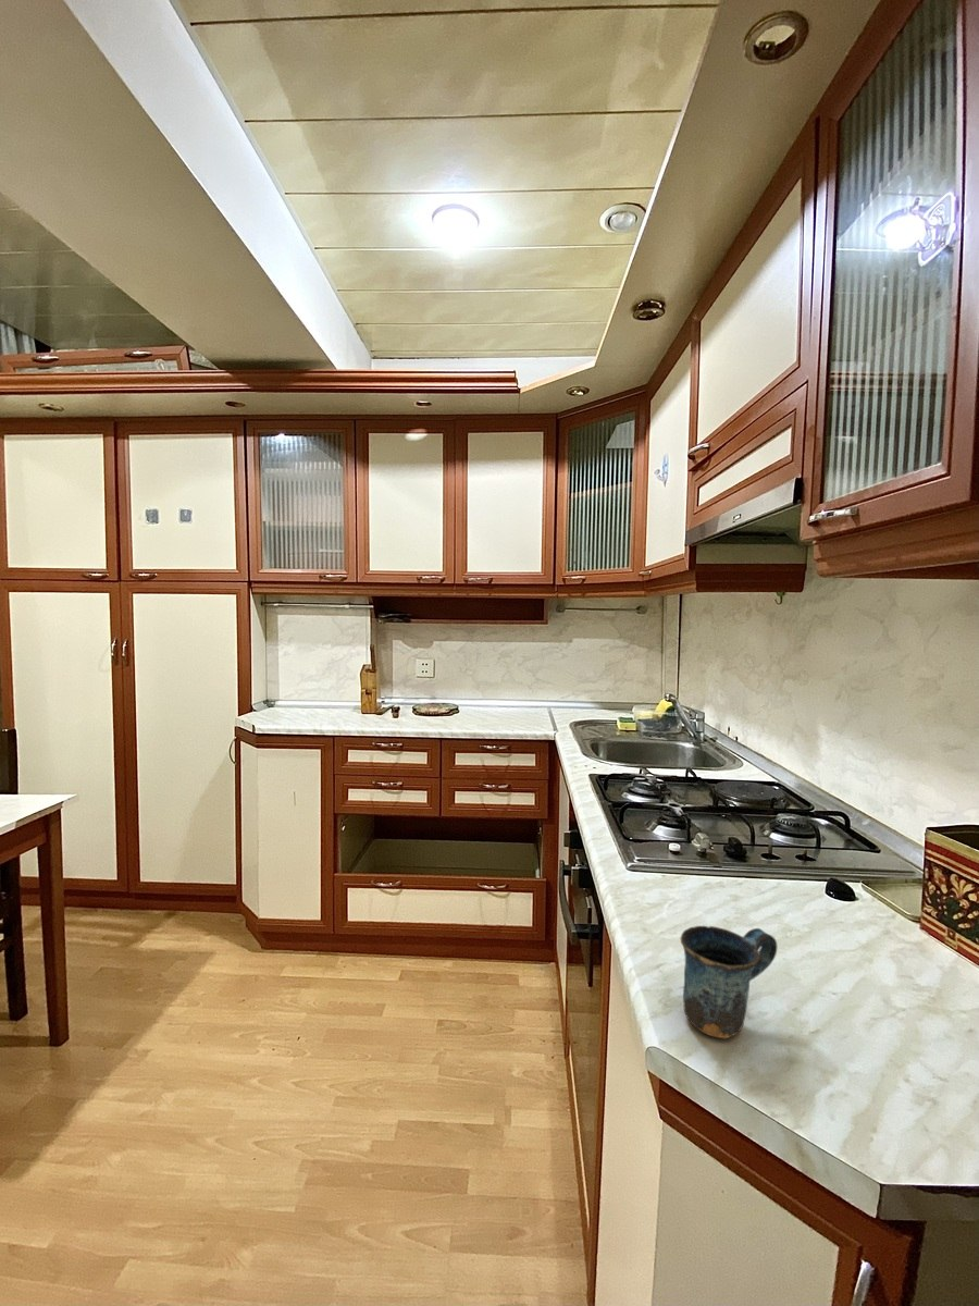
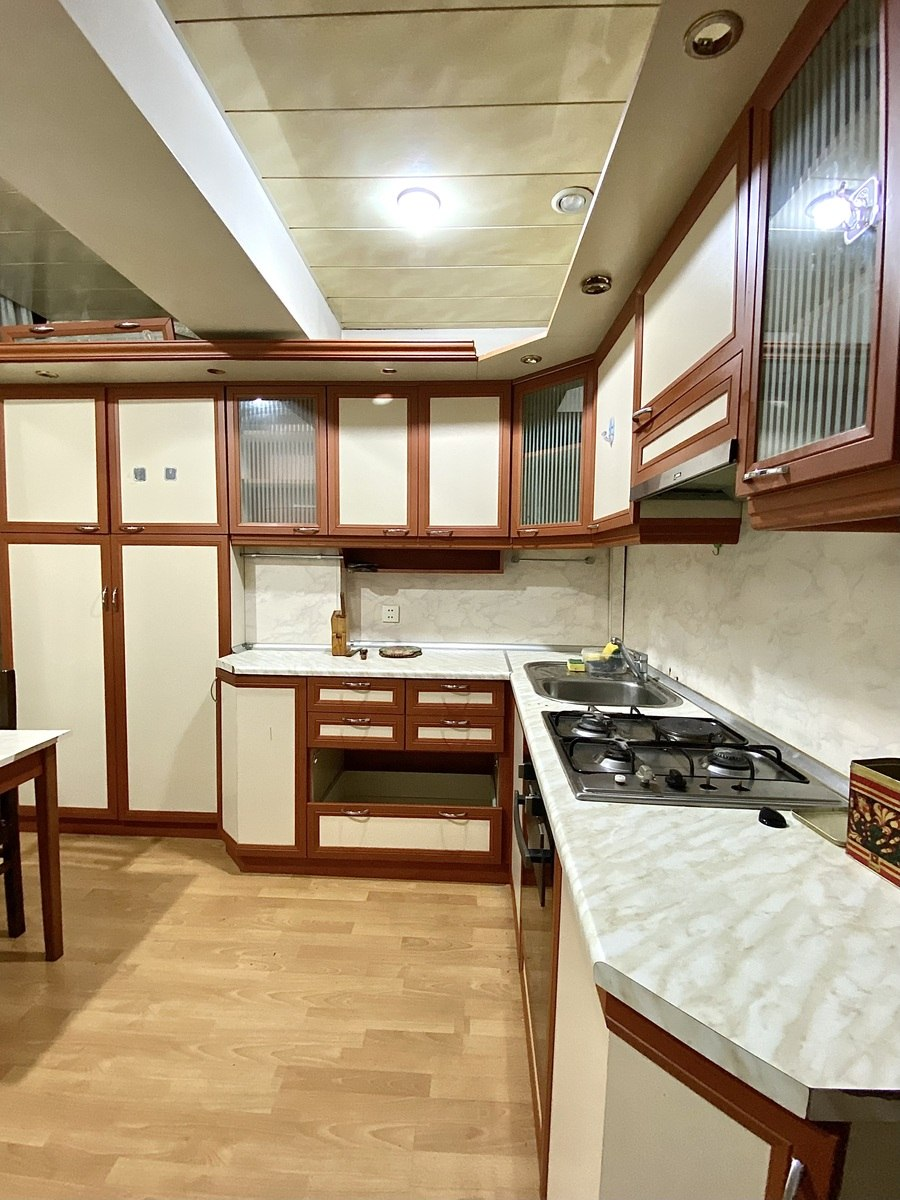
- mug [680,925,778,1039]
